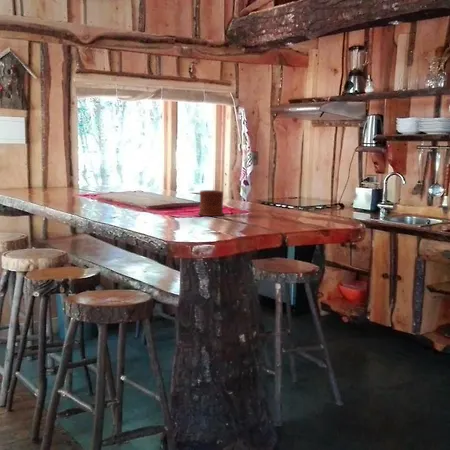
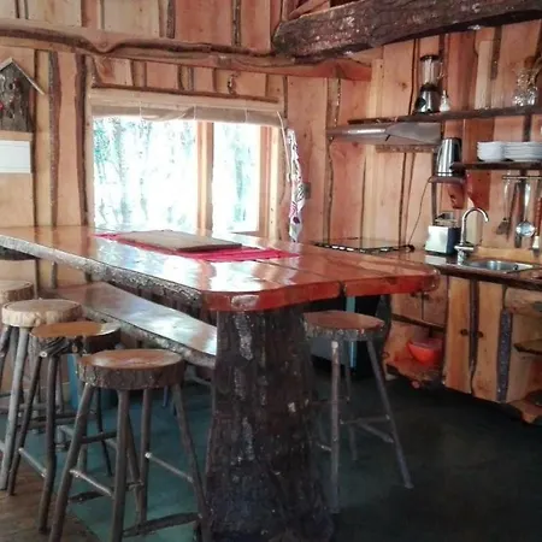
- mug [197,189,225,217]
